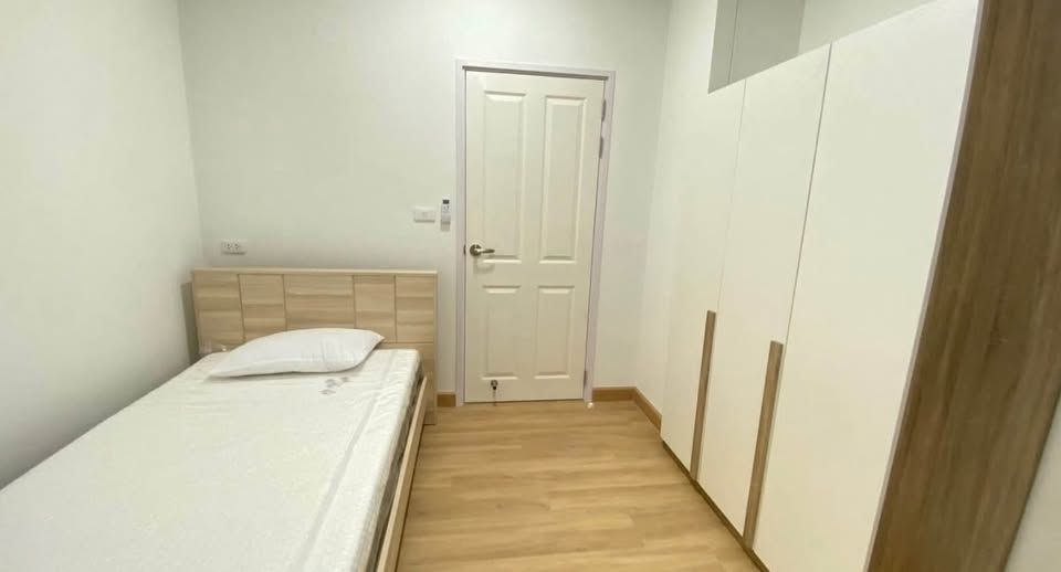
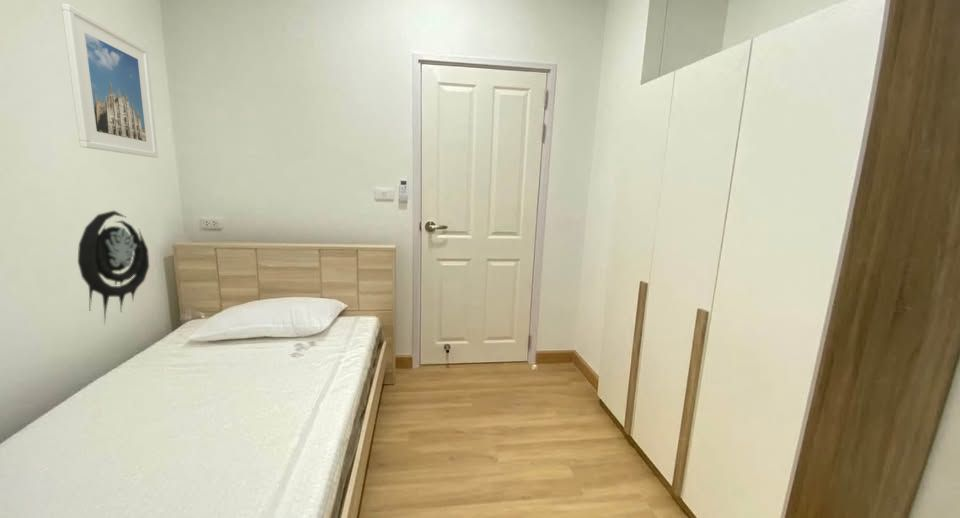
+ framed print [60,3,159,159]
+ wall ornament [77,210,150,325]
